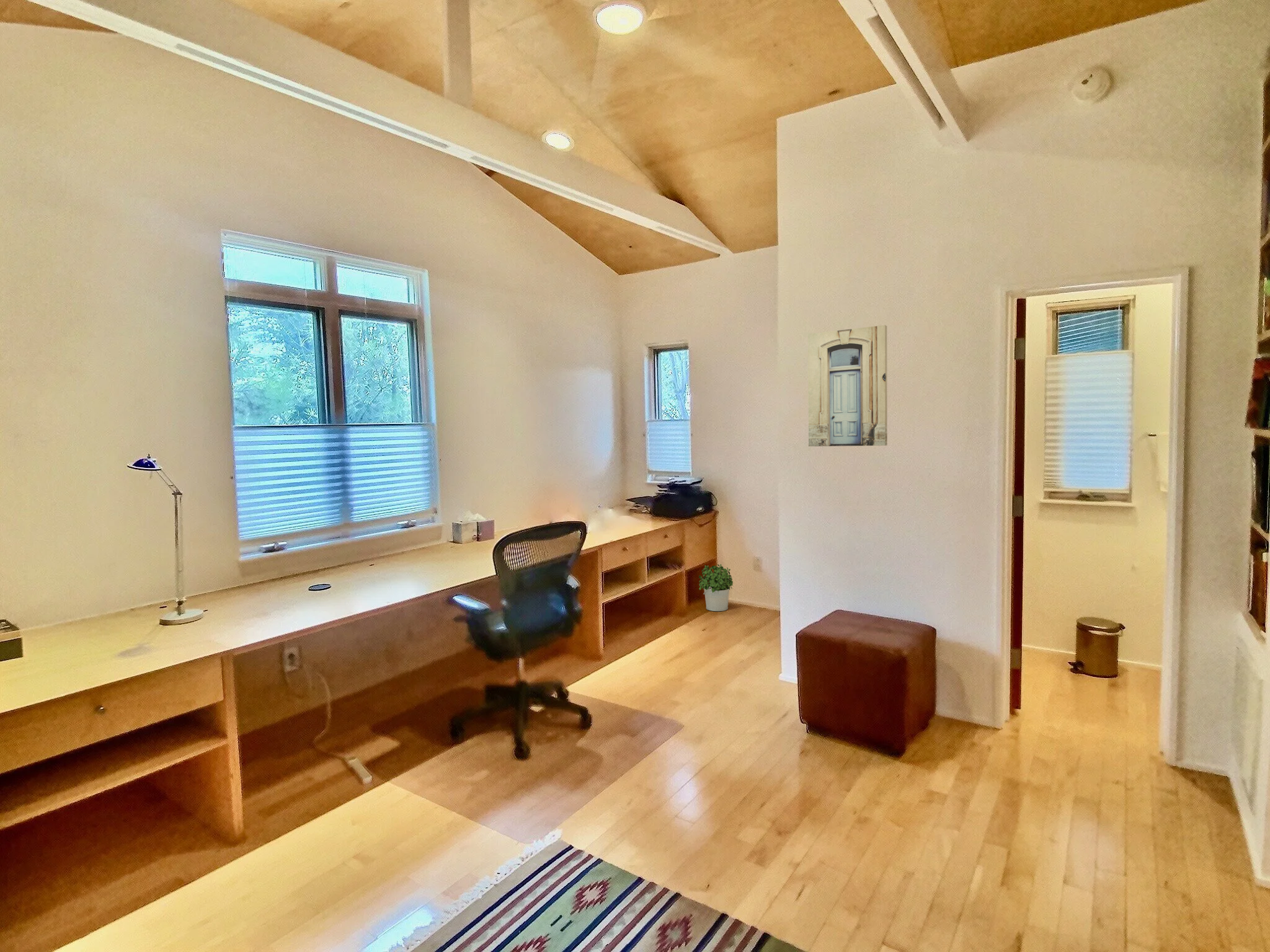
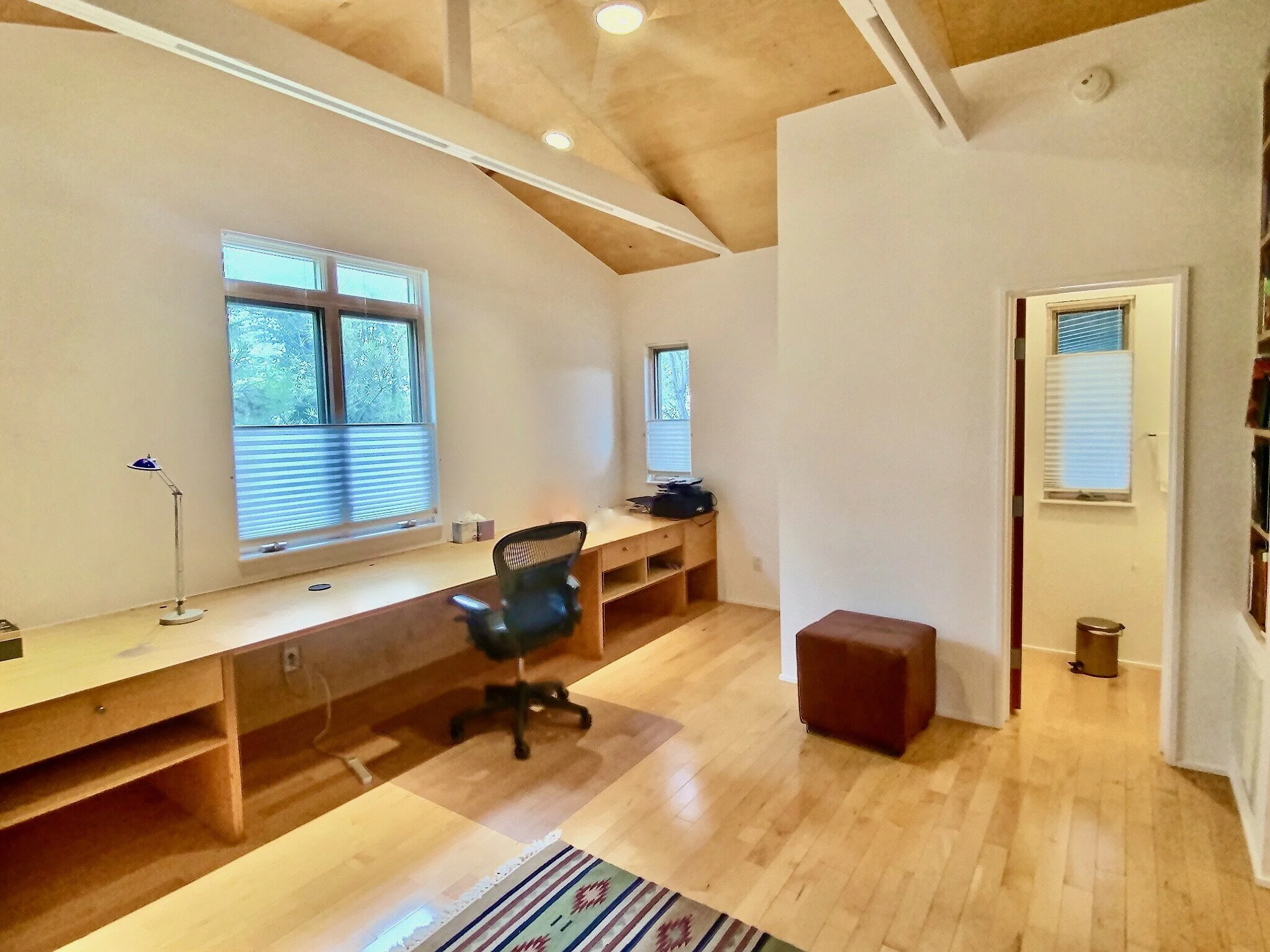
- potted plant [698,563,734,612]
- wall art [807,325,888,447]
